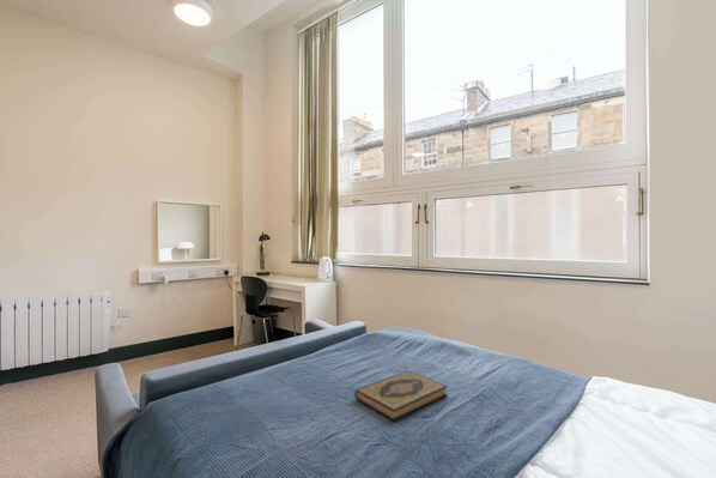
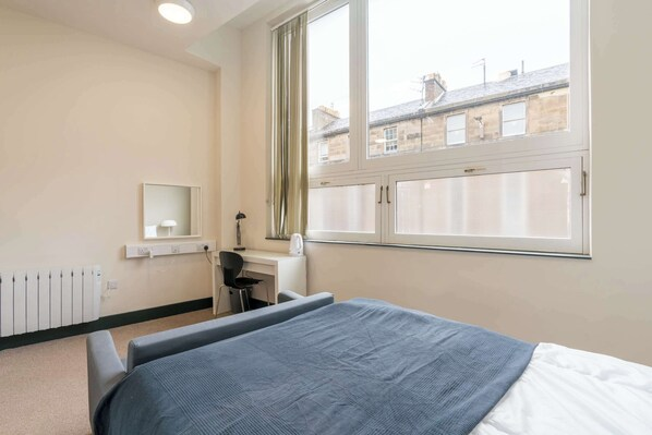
- hardback book [354,370,449,423]
